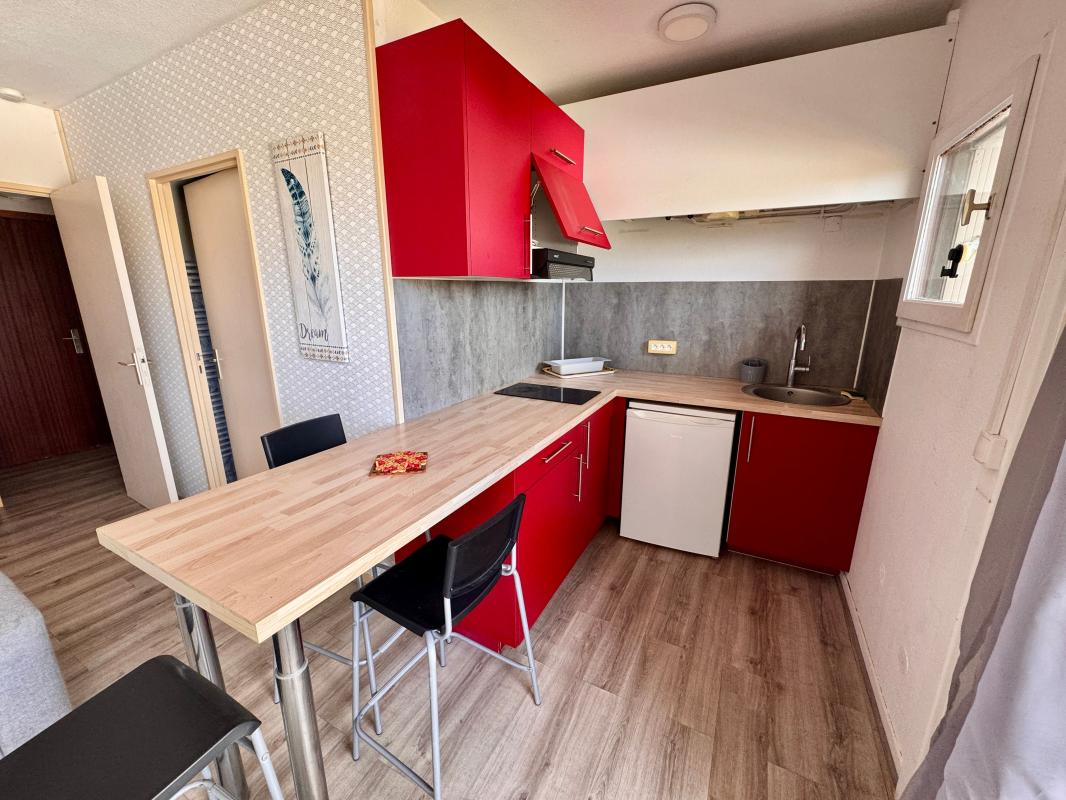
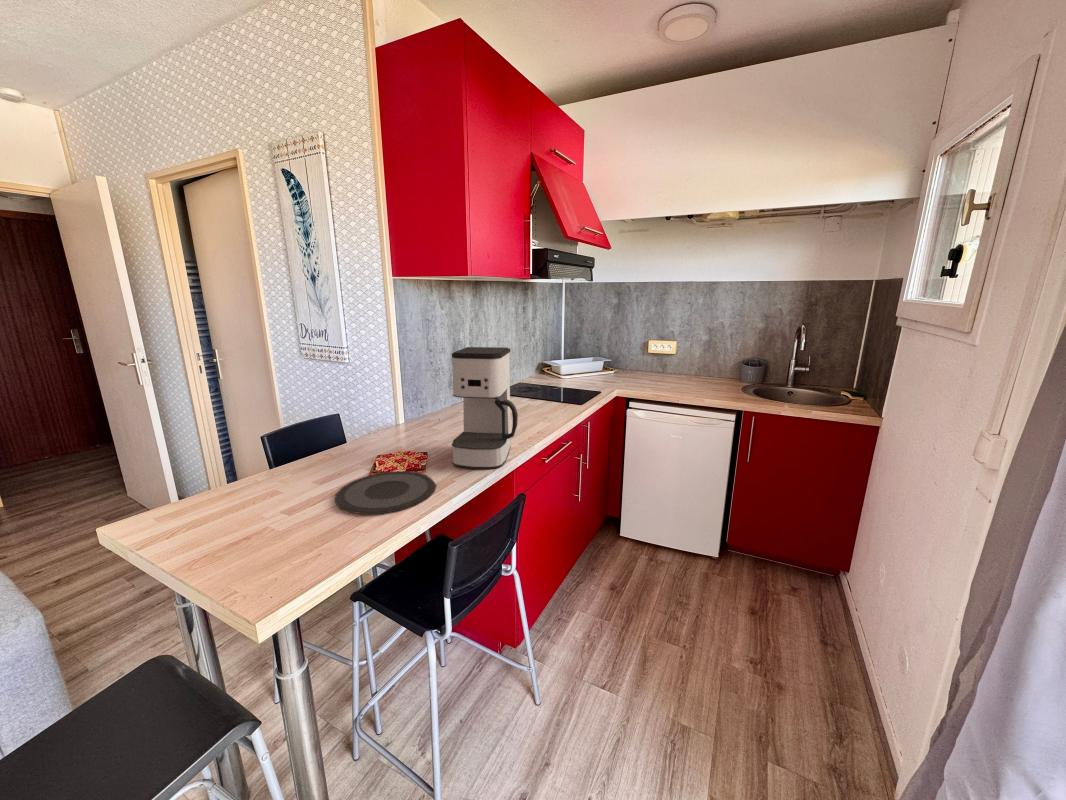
+ plate [334,470,438,515]
+ coffee maker [451,346,519,470]
